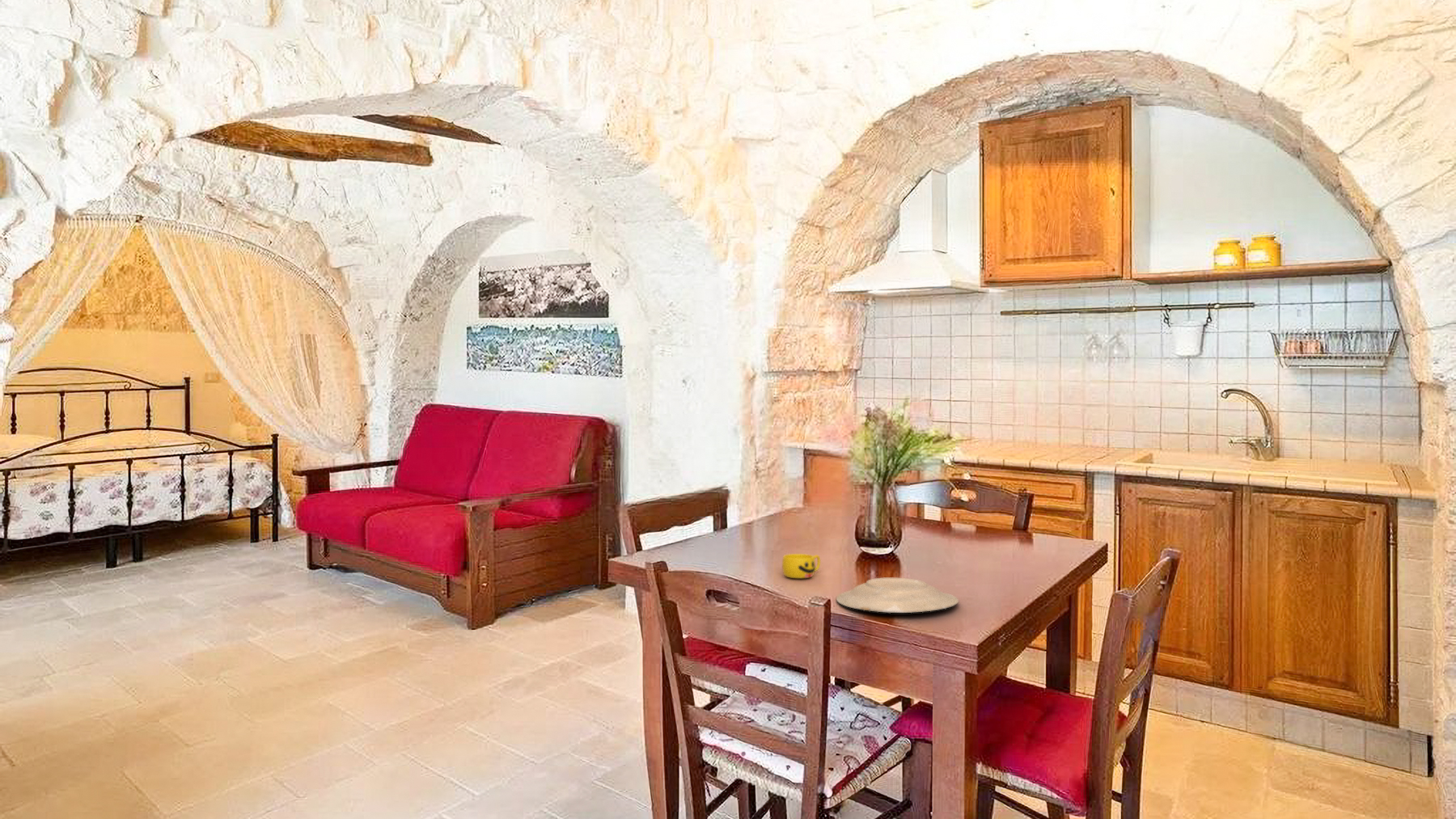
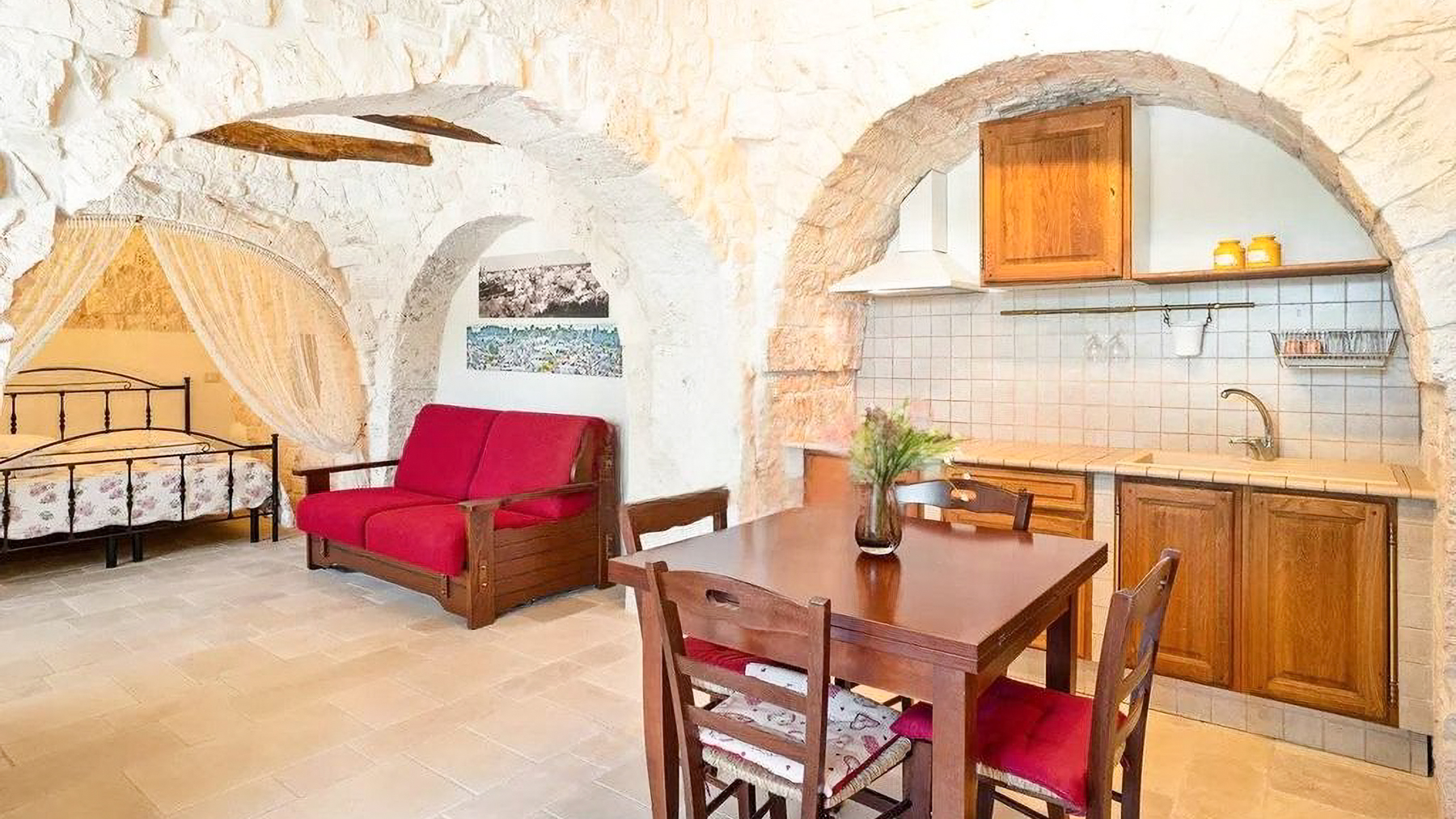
- cup [781,553,821,579]
- plate [836,577,959,614]
